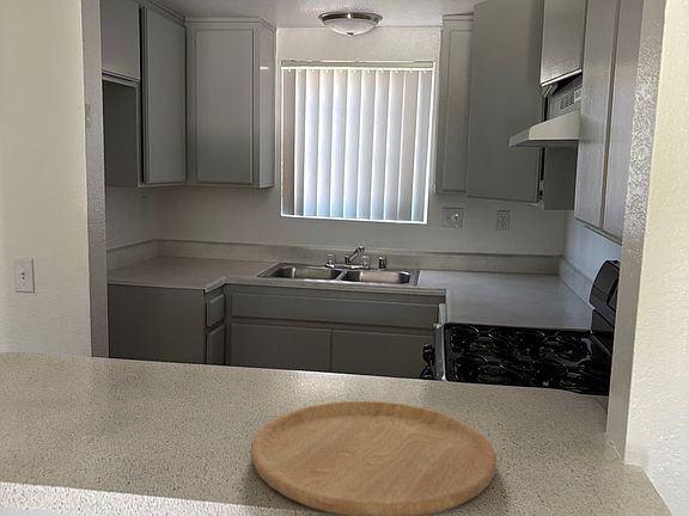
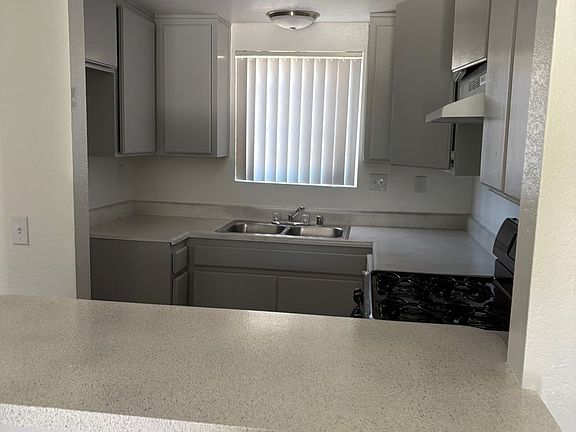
- cutting board [251,400,498,516]
